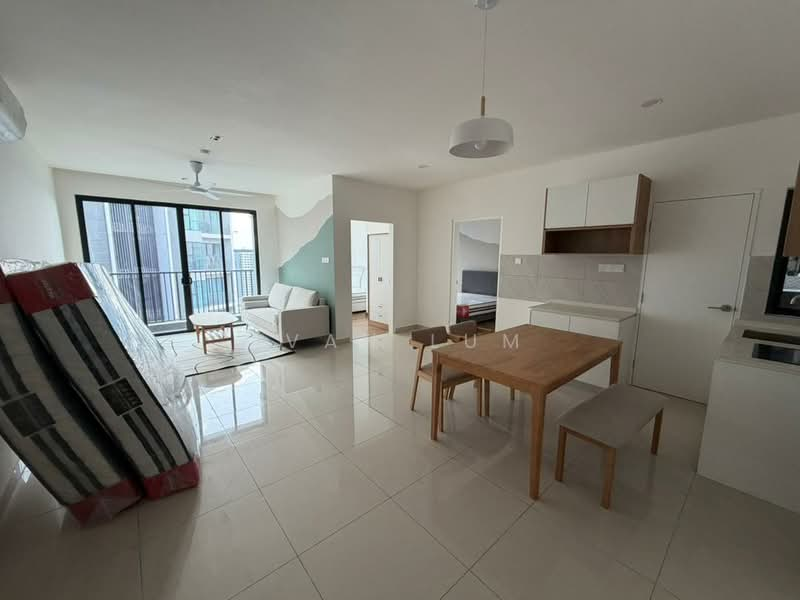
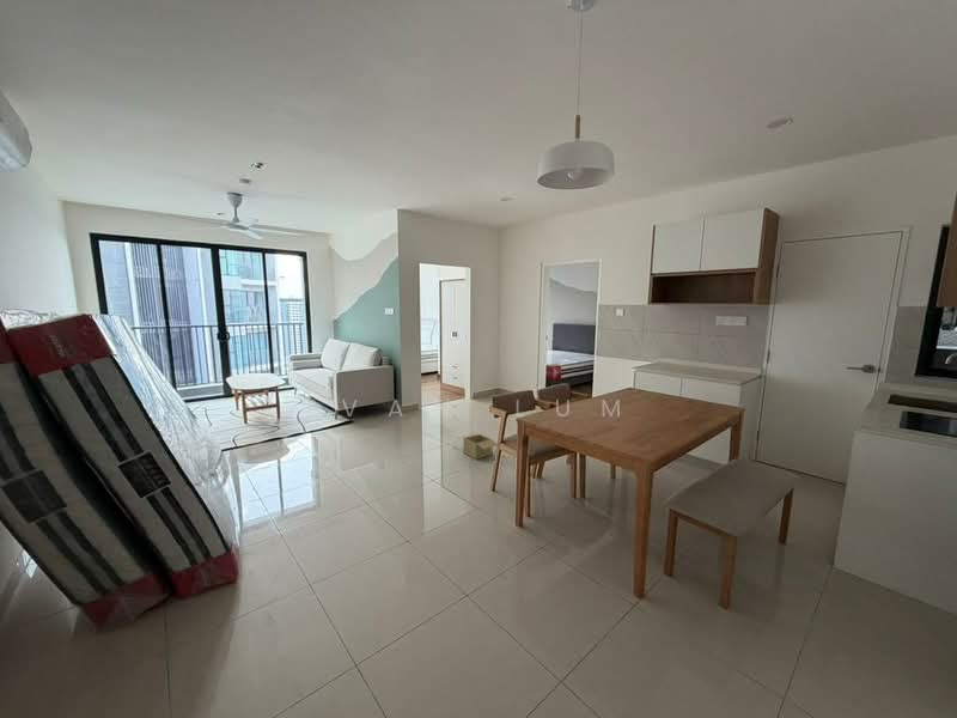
+ cardboard box [458,433,499,461]
